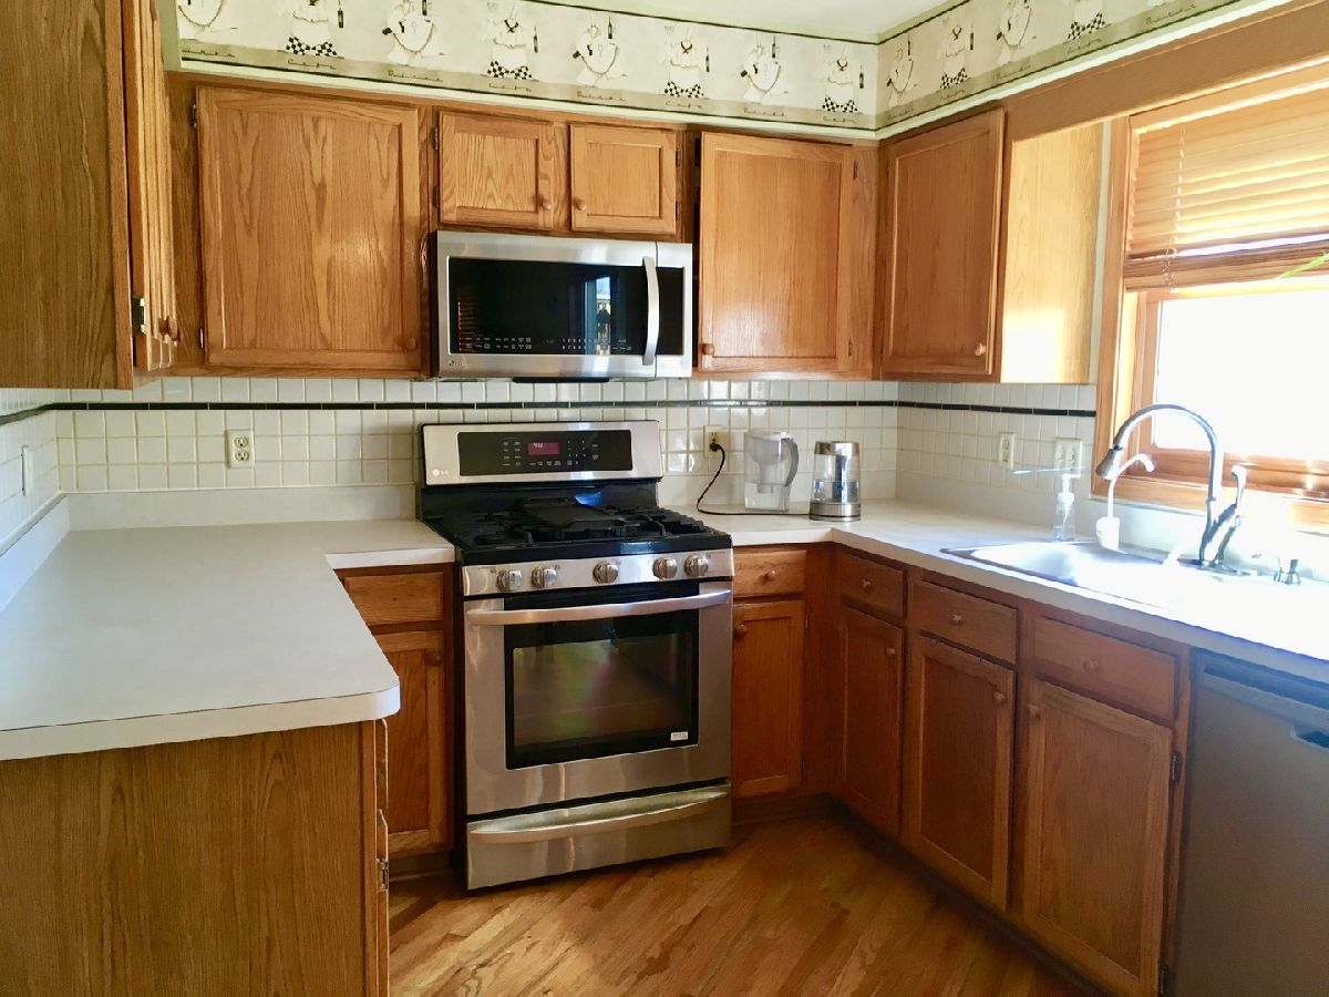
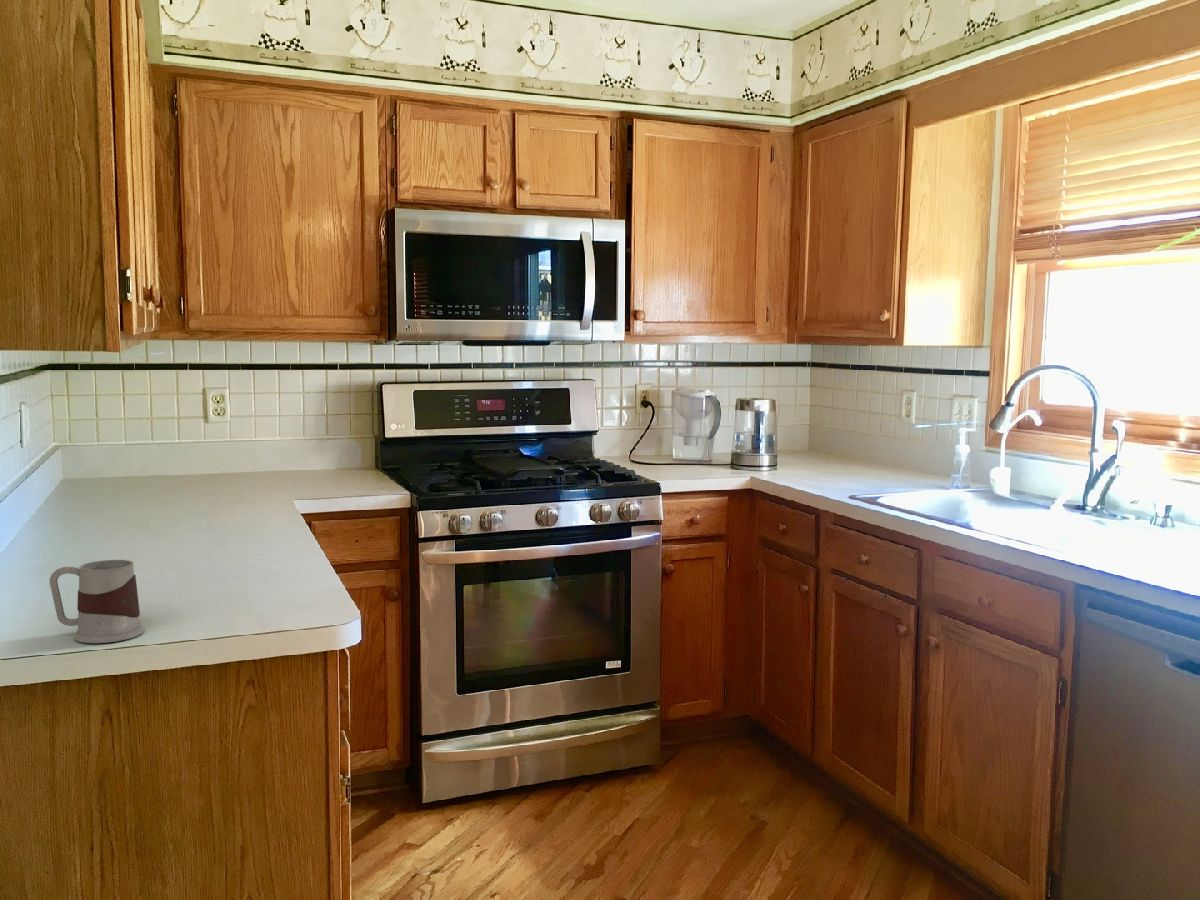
+ mug [49,559,145,644]
